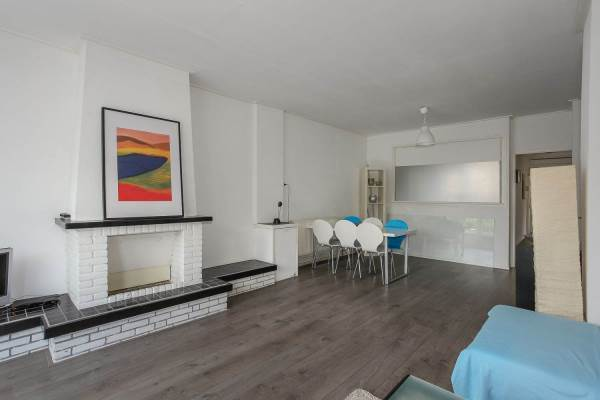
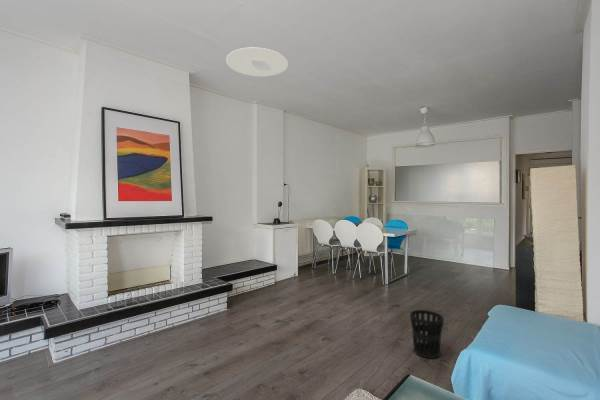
+ ceiling light [225,47,289,77]
+ wastebasket [409,309,445,360]
